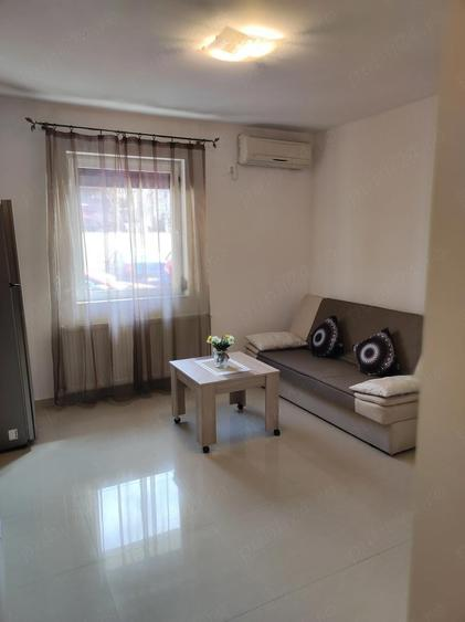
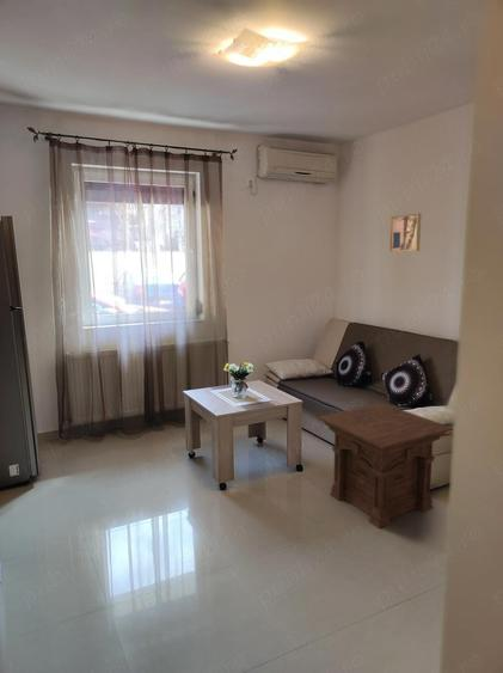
+ side table [317,403,454,530]
+ wall art [388,213,422,253]
